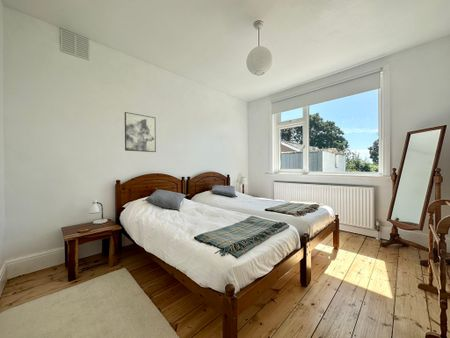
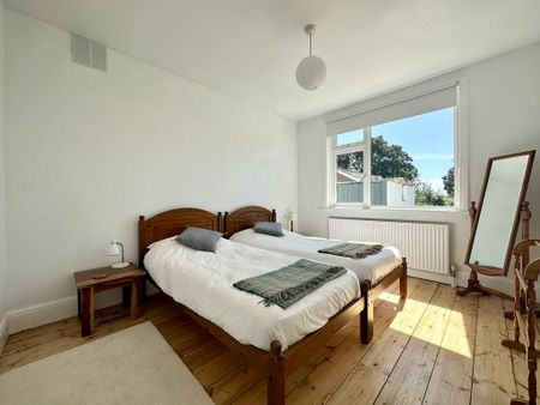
- wall art [124,111,157,153]
